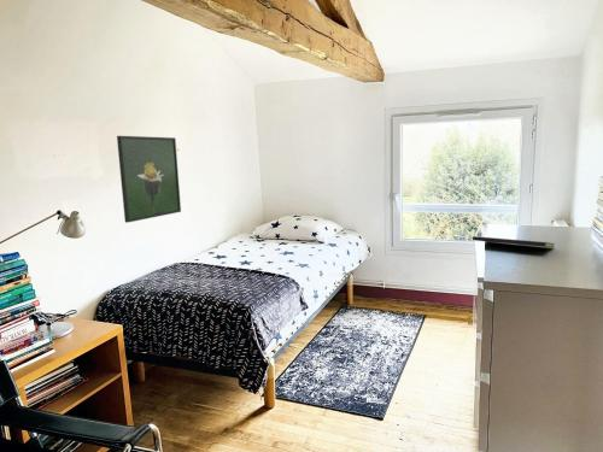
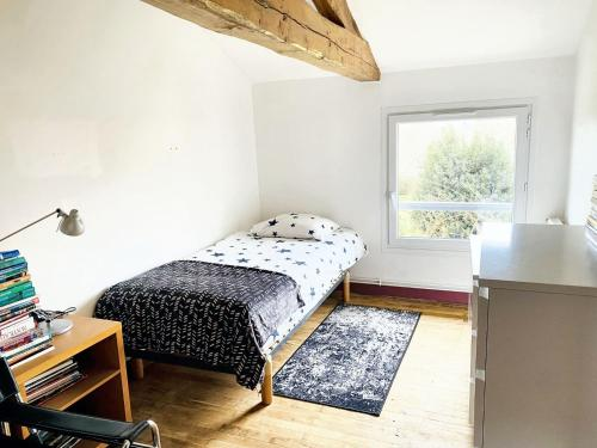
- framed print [116,135,182,224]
- notepad [472,235,556,257]
